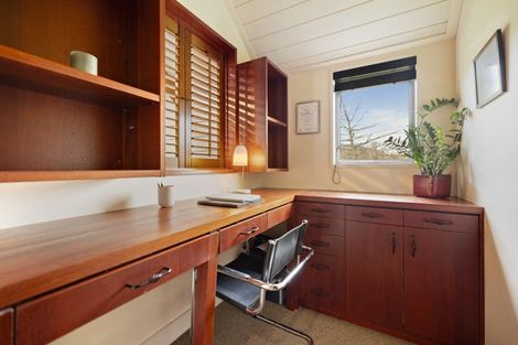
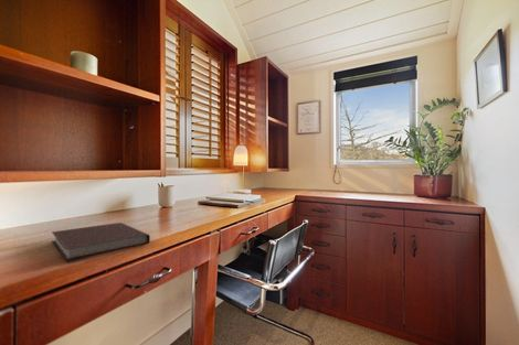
+ notebook [51,222,151,262]
